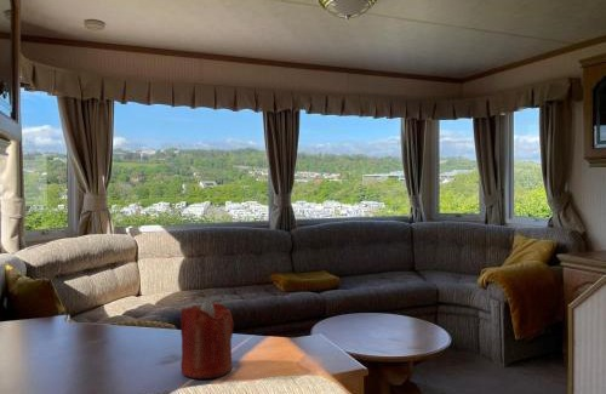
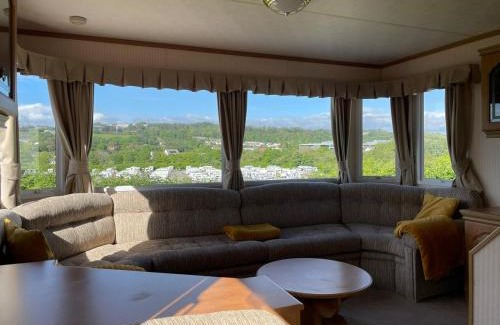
- candle [179,297,235,379]
